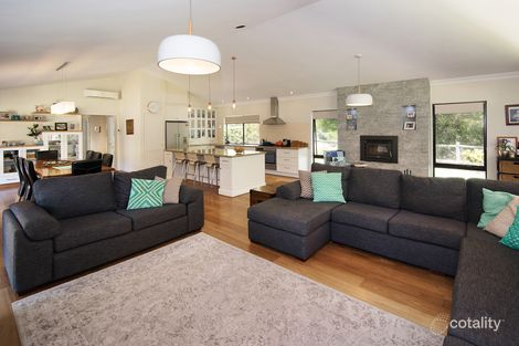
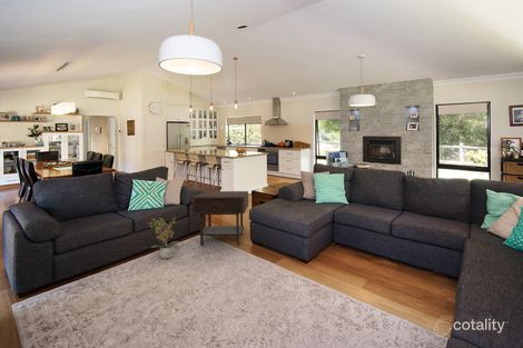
+ side table [190,190,249,247]
+ potted plant [147,215,181,259]
